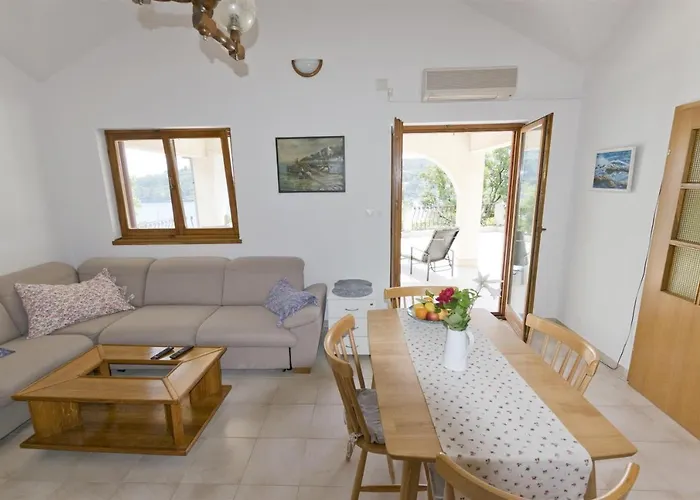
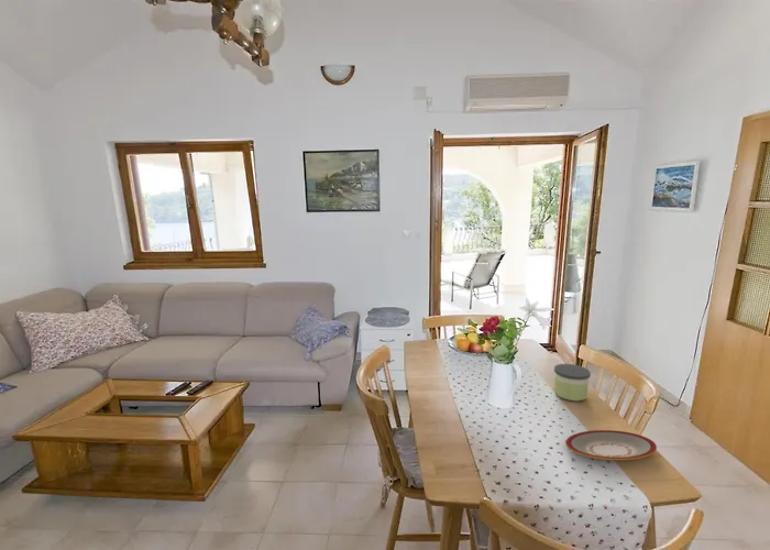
+ candle [553,363,592,402]
+ plate [564,429,658,461]
